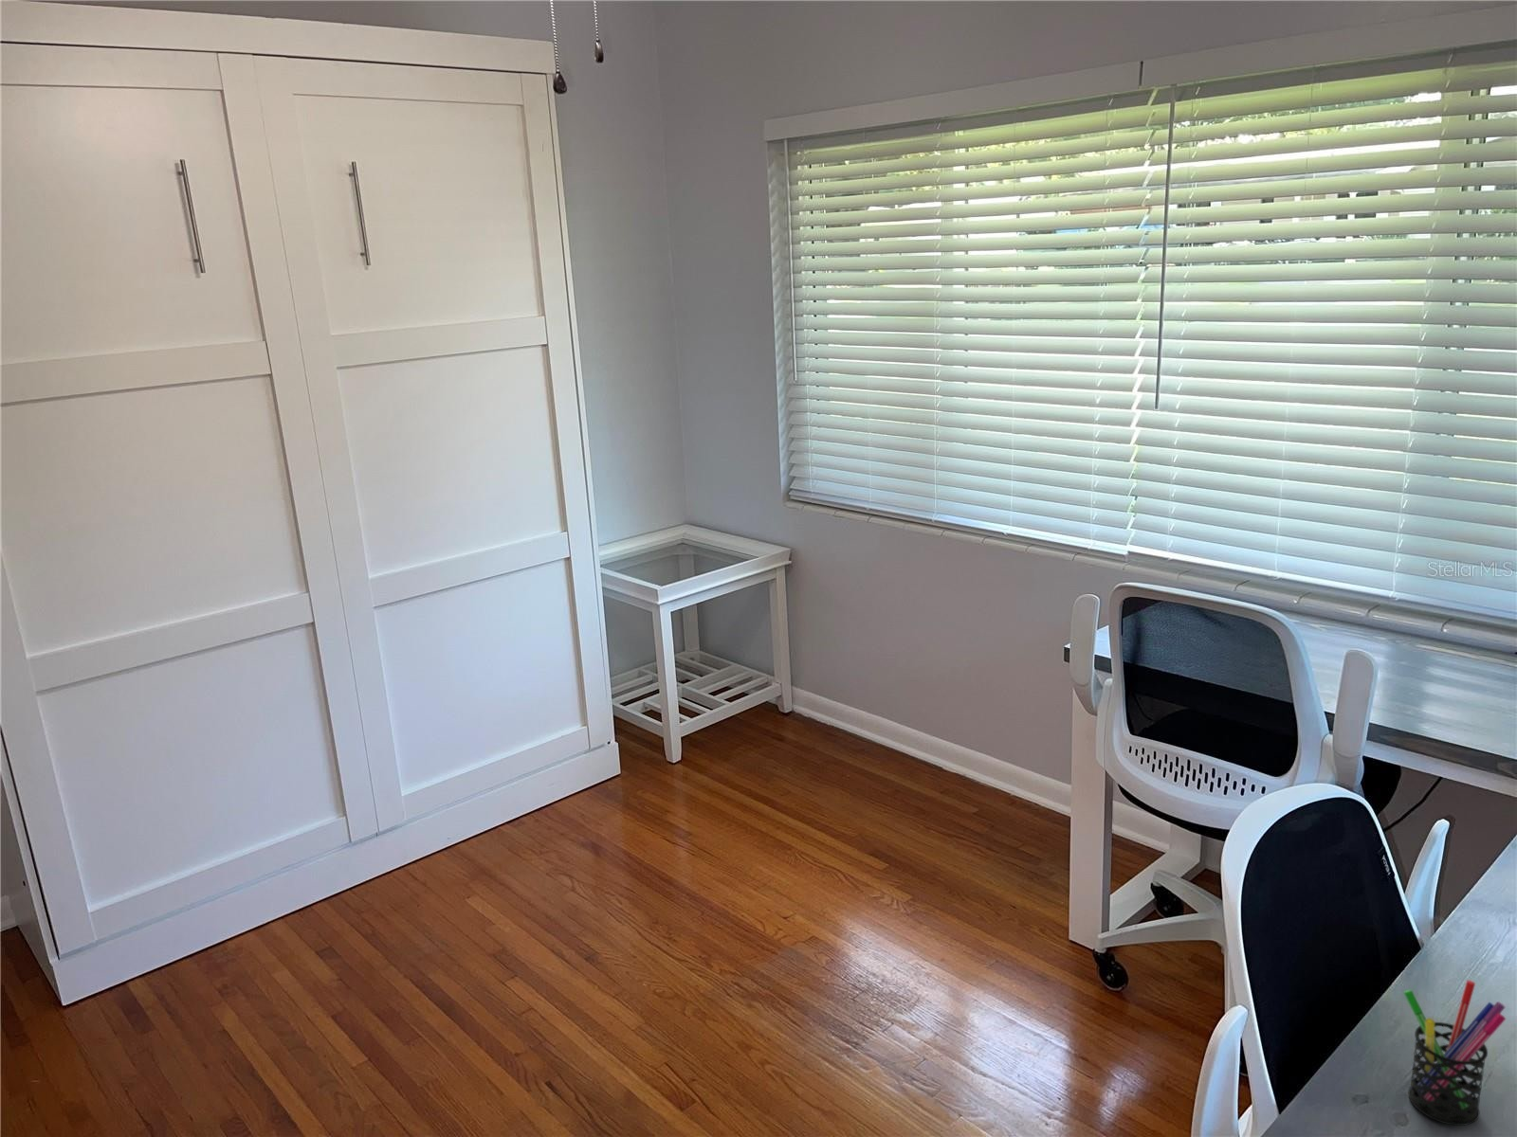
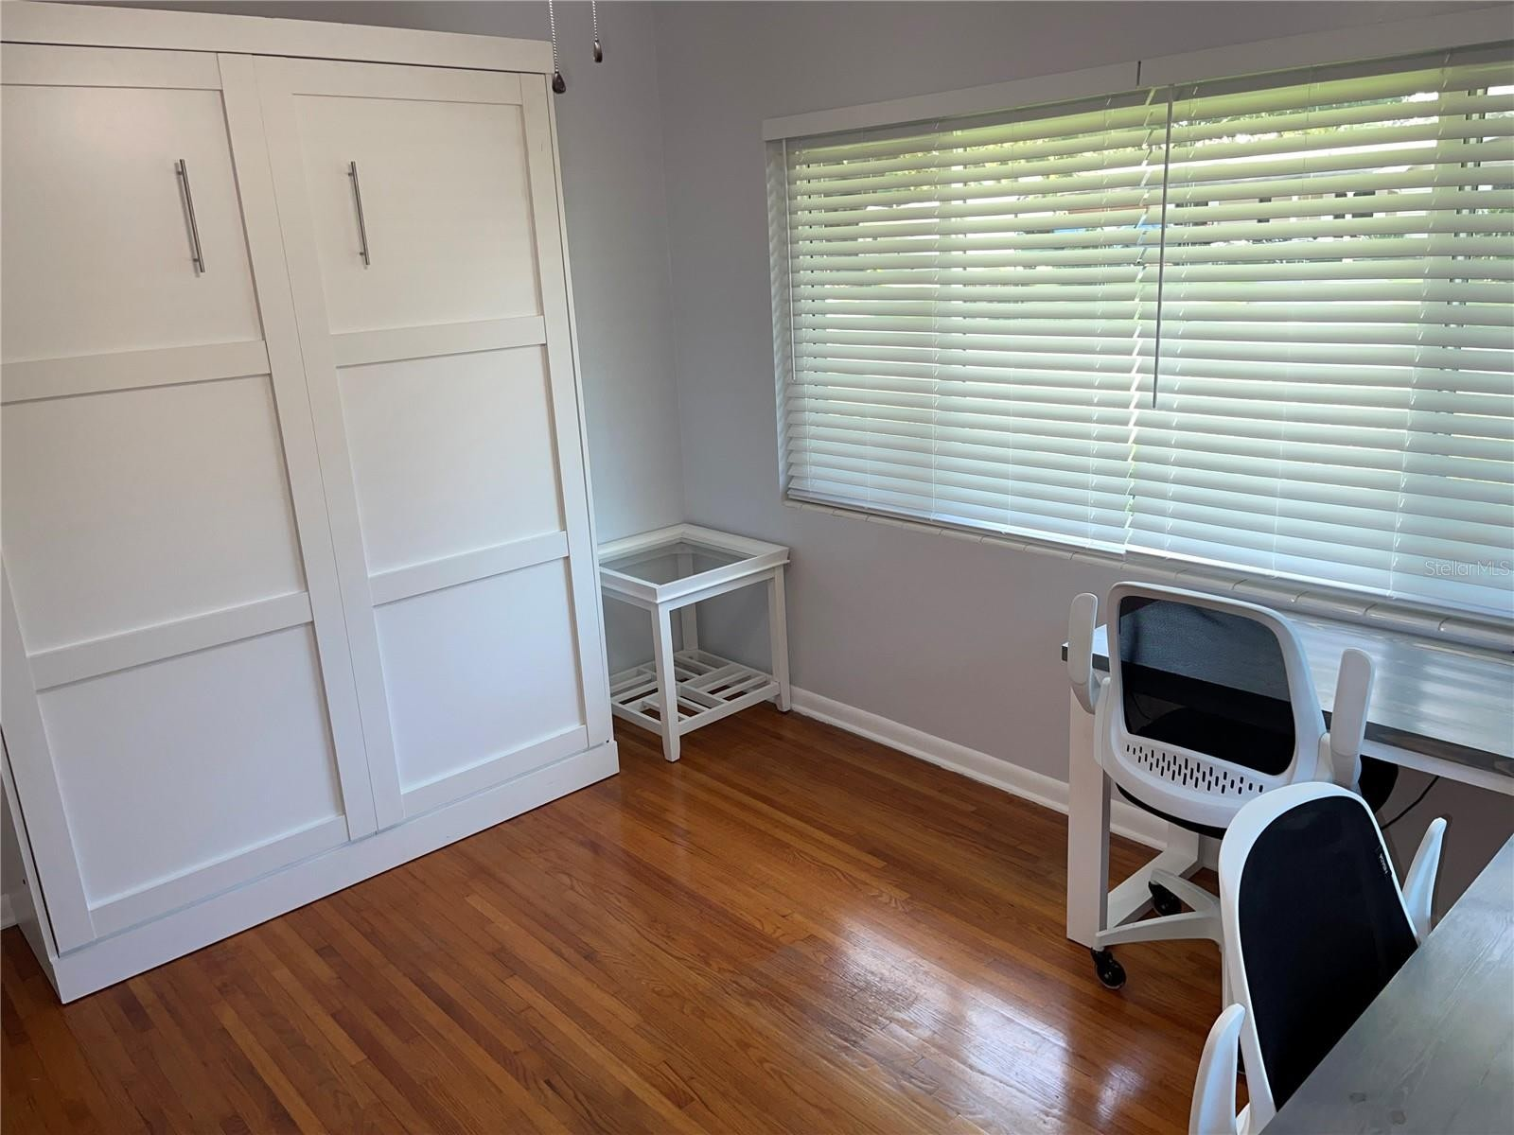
- pen holder [1402,979,1506,1126]
